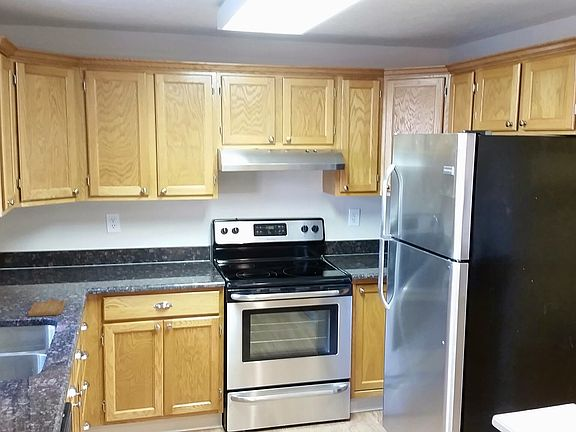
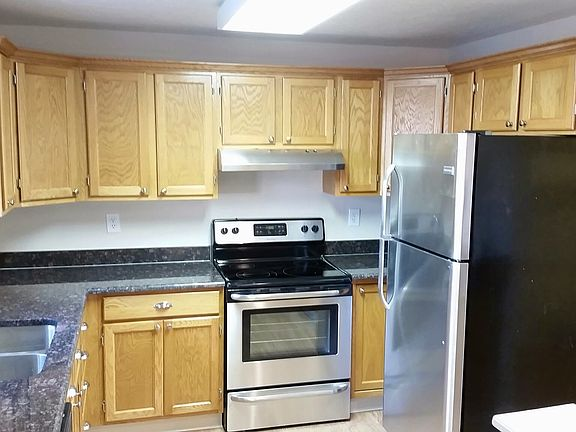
- chopping board [27,298,67,317]
